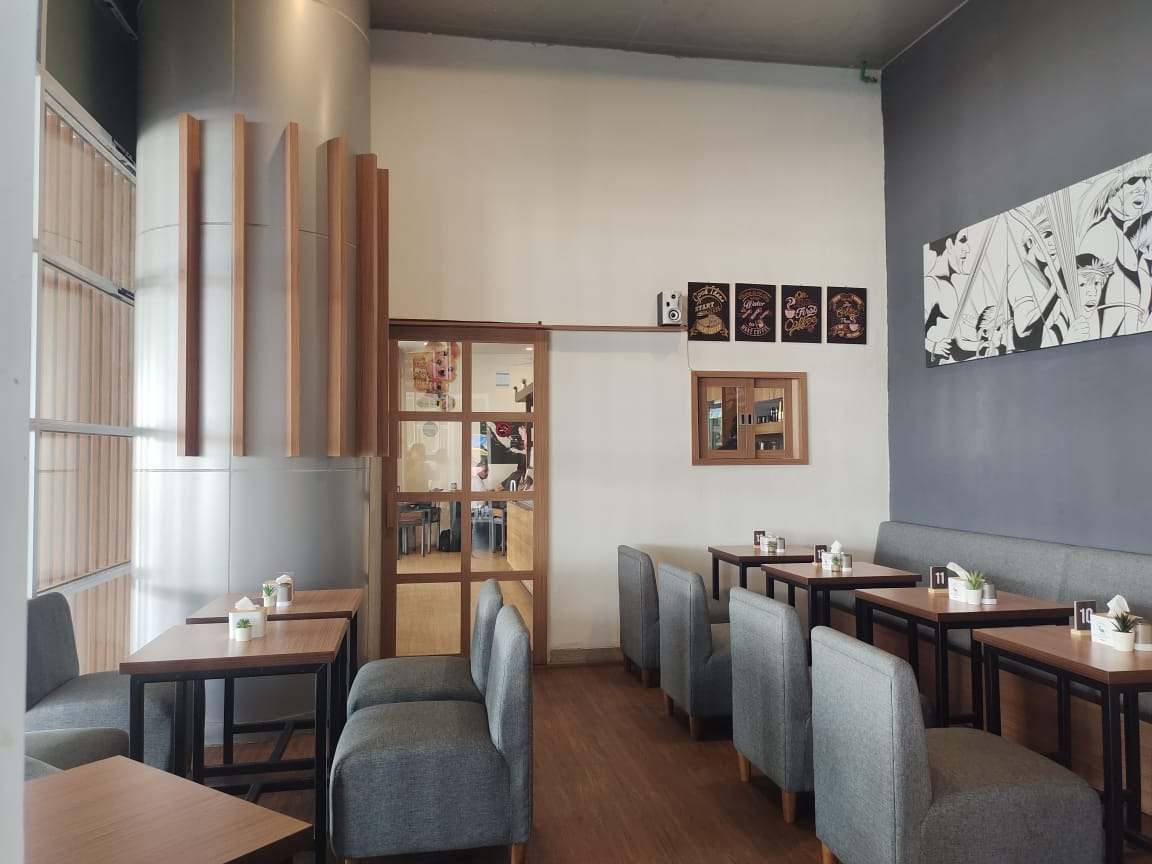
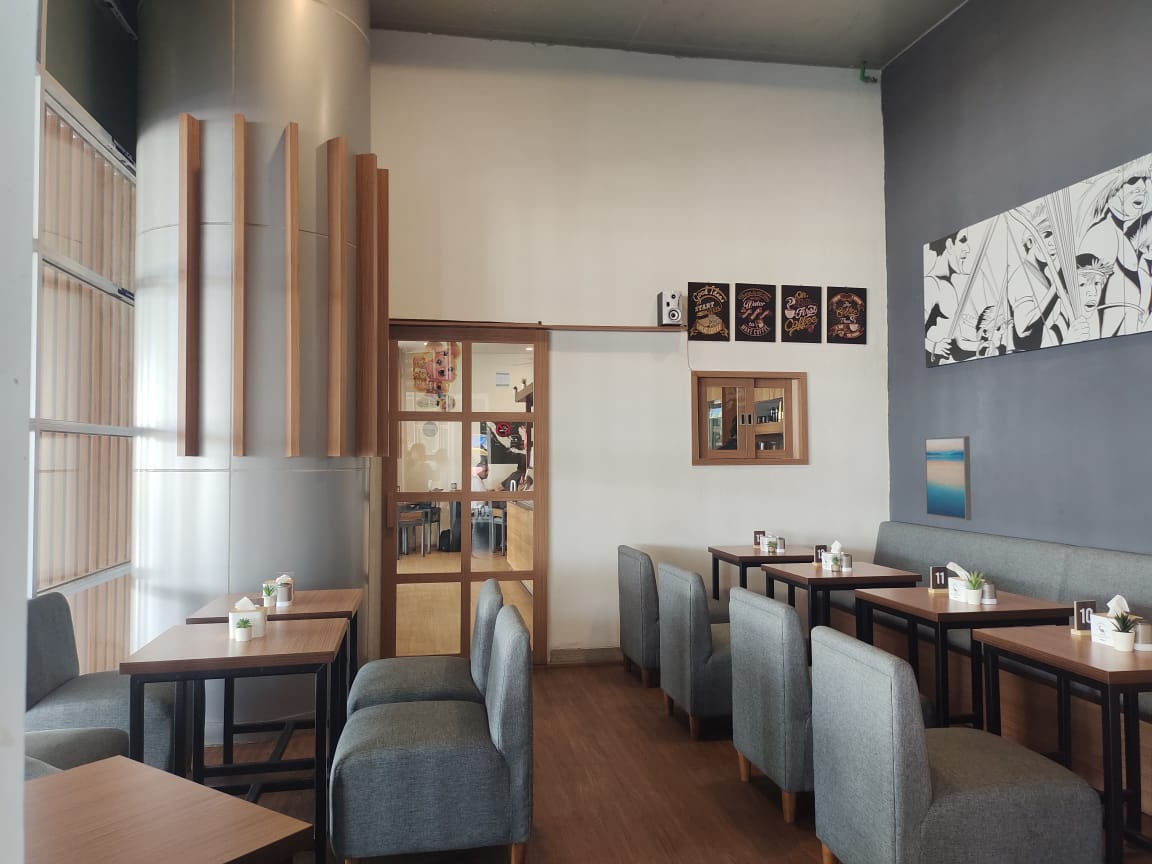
+ wall art [924,435,972,521]
